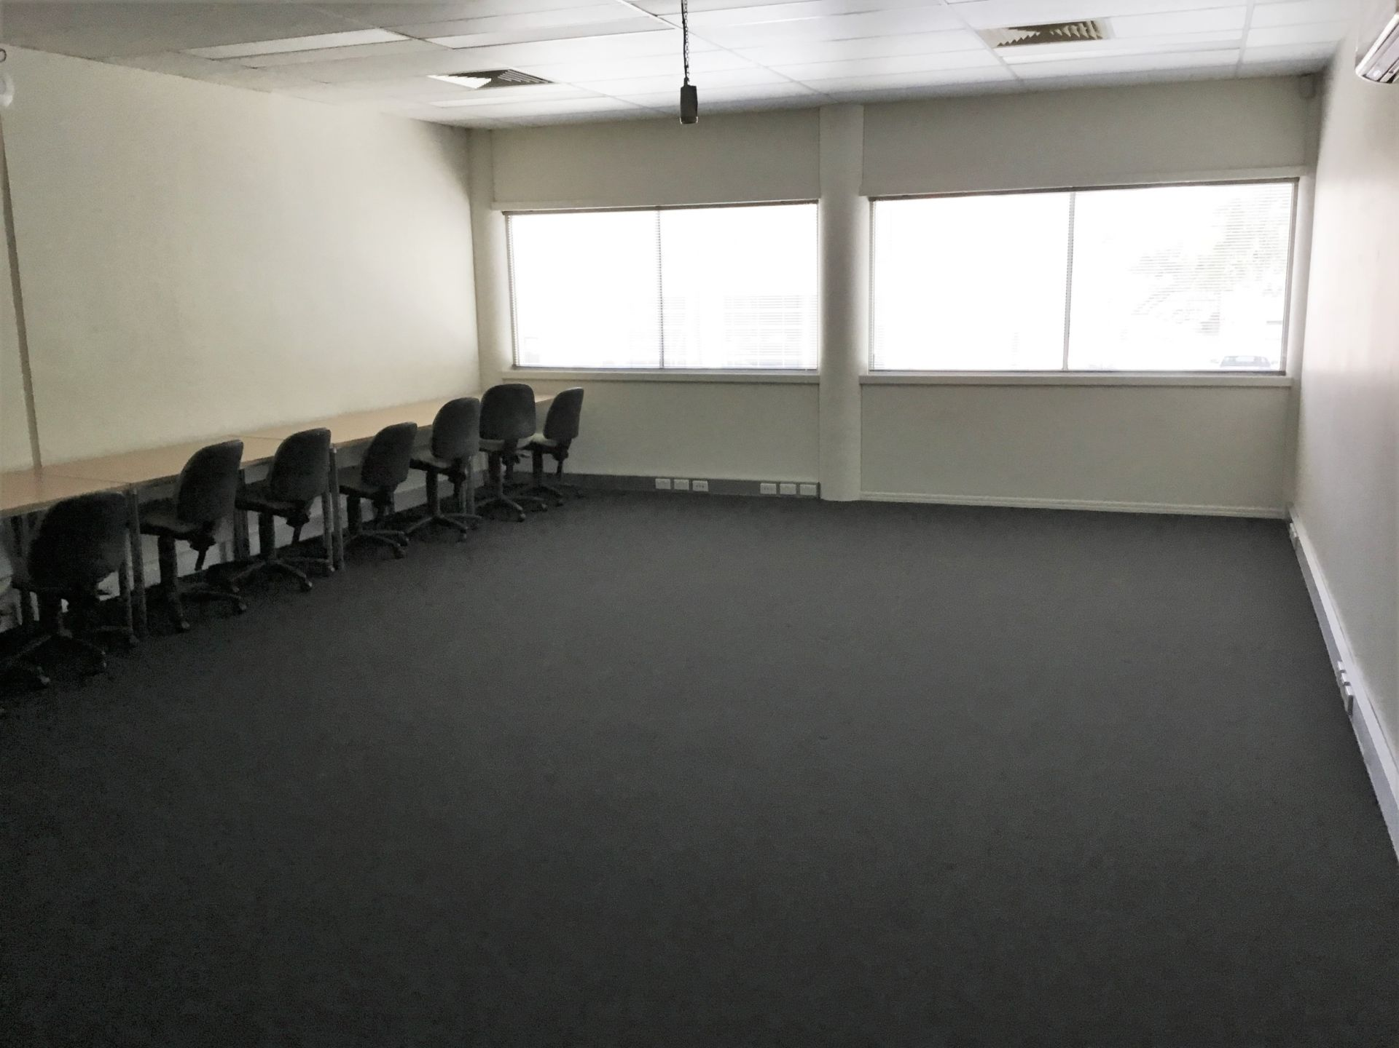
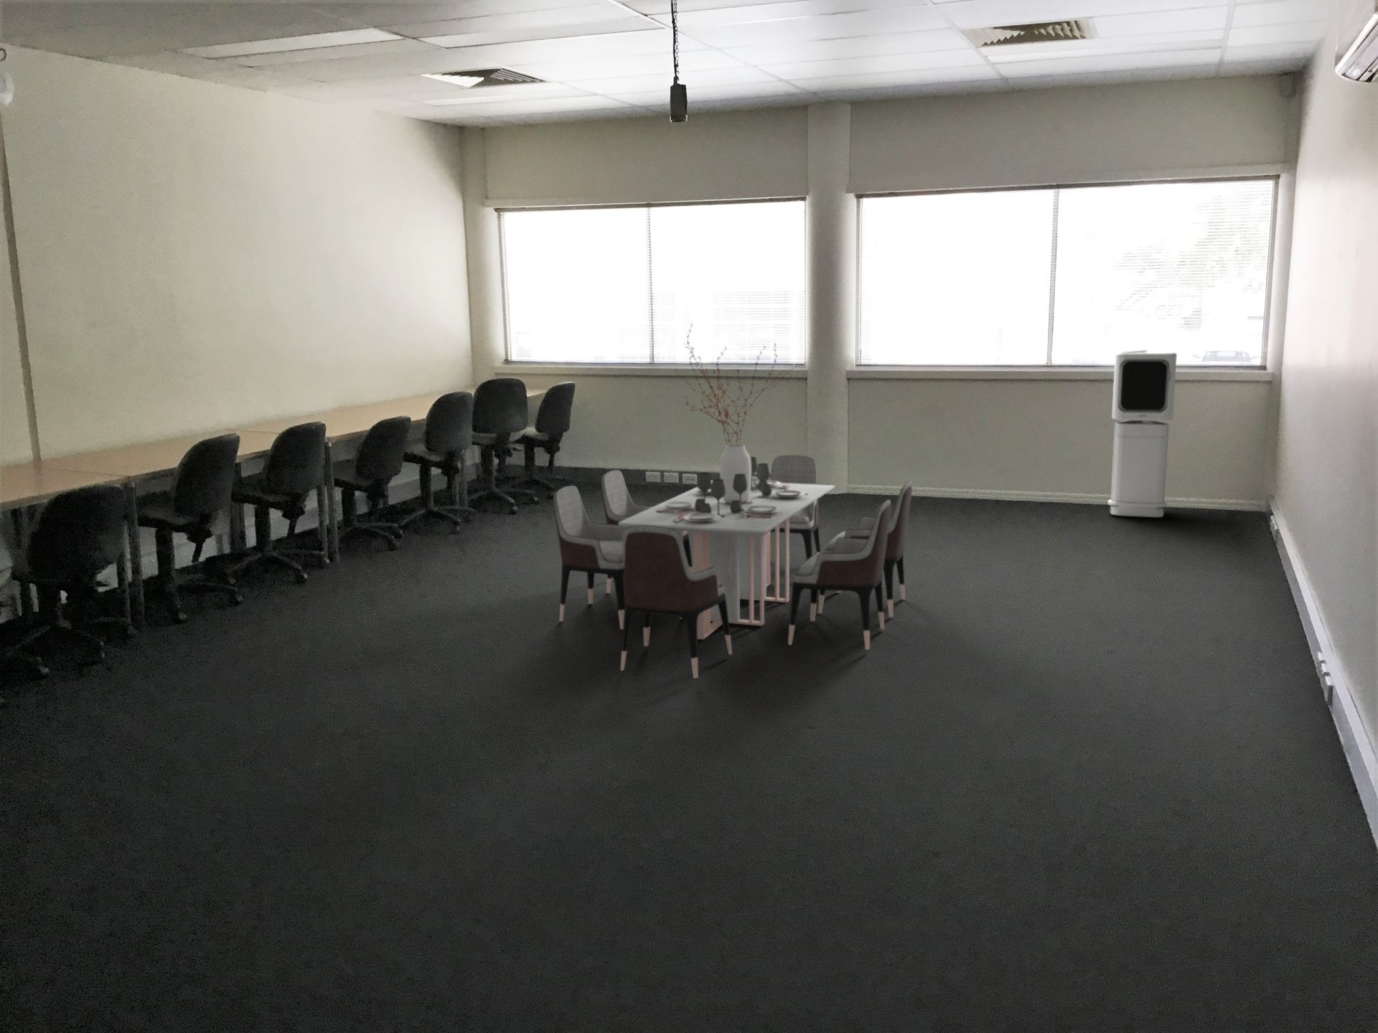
+ dining table [553,323,913,679]
+ air purifier [1107,349,1177,518]
